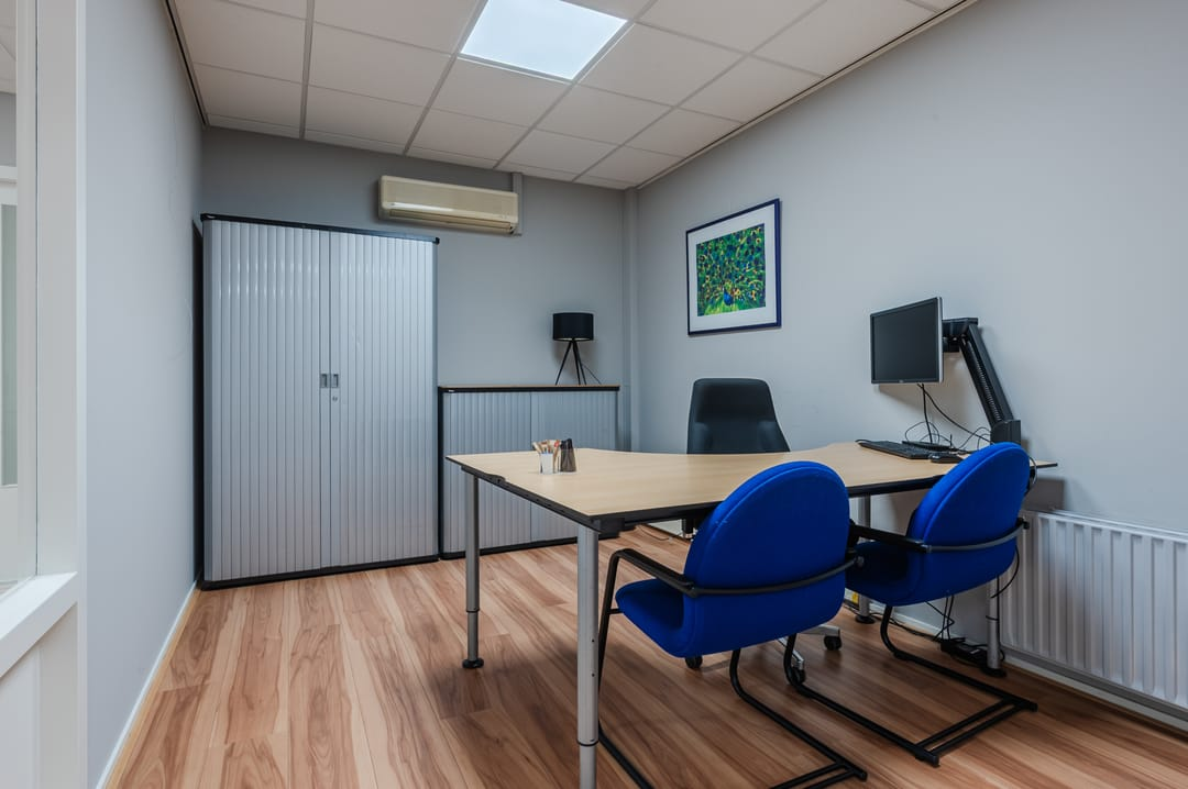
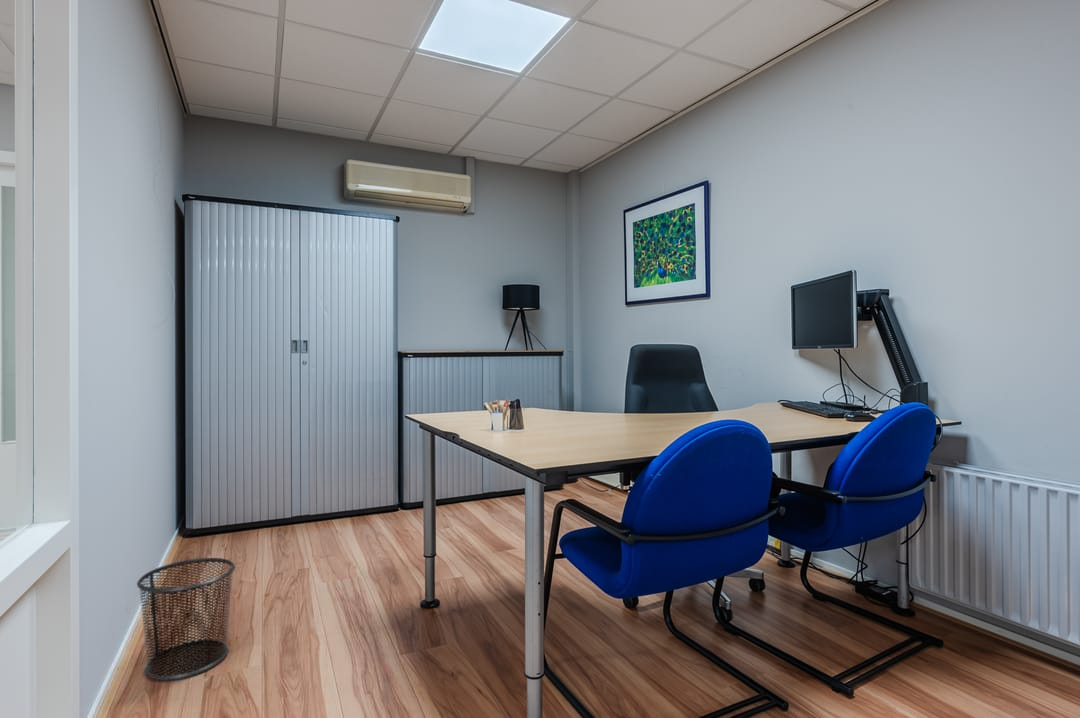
+ waste bin [136,557,236,681]
